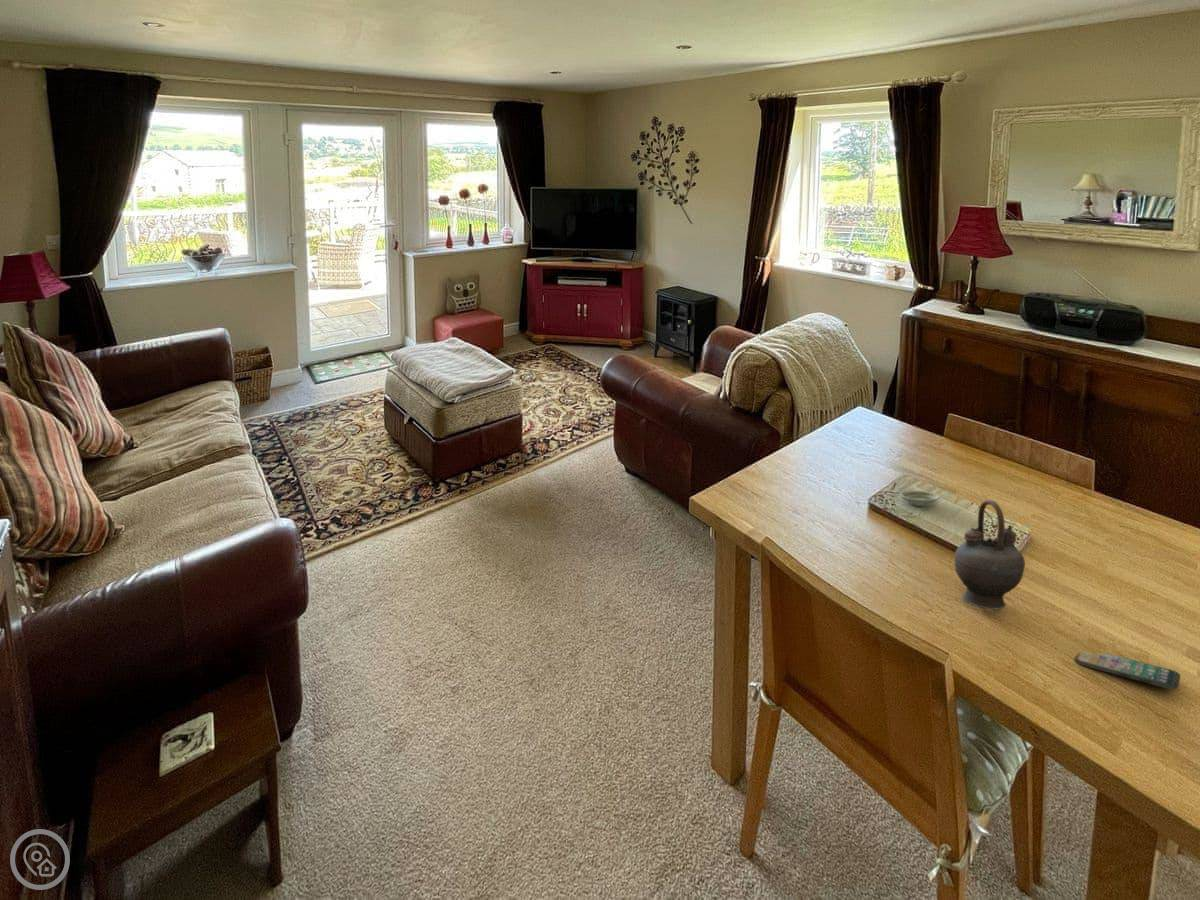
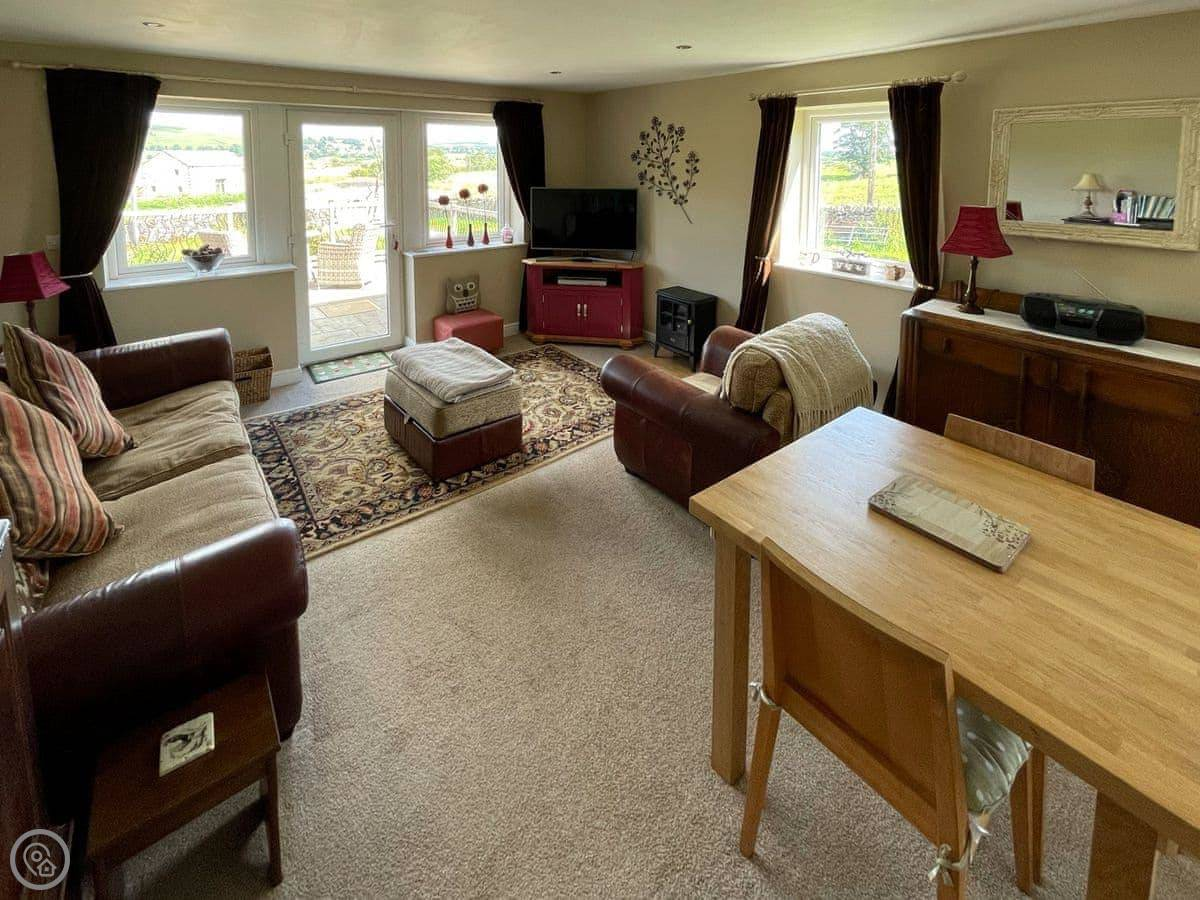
- saucer [898,489,941,507]
- teapot [954,499,1026,611]
- smartphone [1074,652,1181,691]
